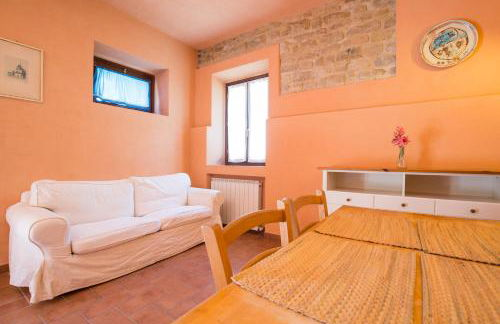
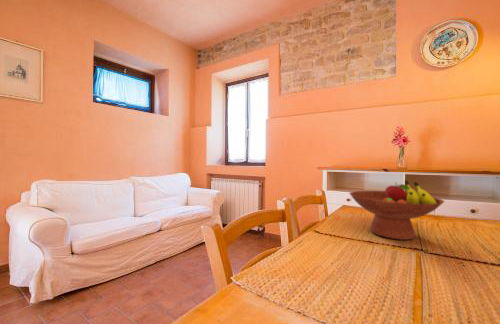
+ fruit bowl [348,179,445,241]
